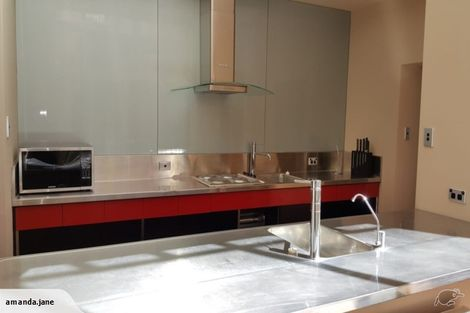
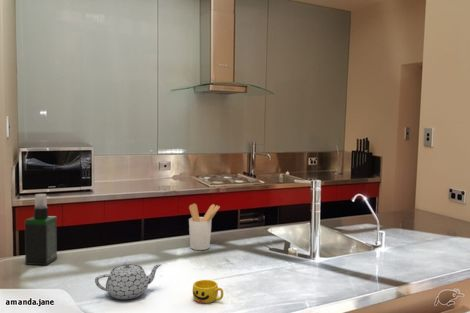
+ utensil holder [188,203,221,251]
+ spray bottle [24,193,58,266]
+ cup [192,279,224,304]
+ teapot [94,261,163,300]
